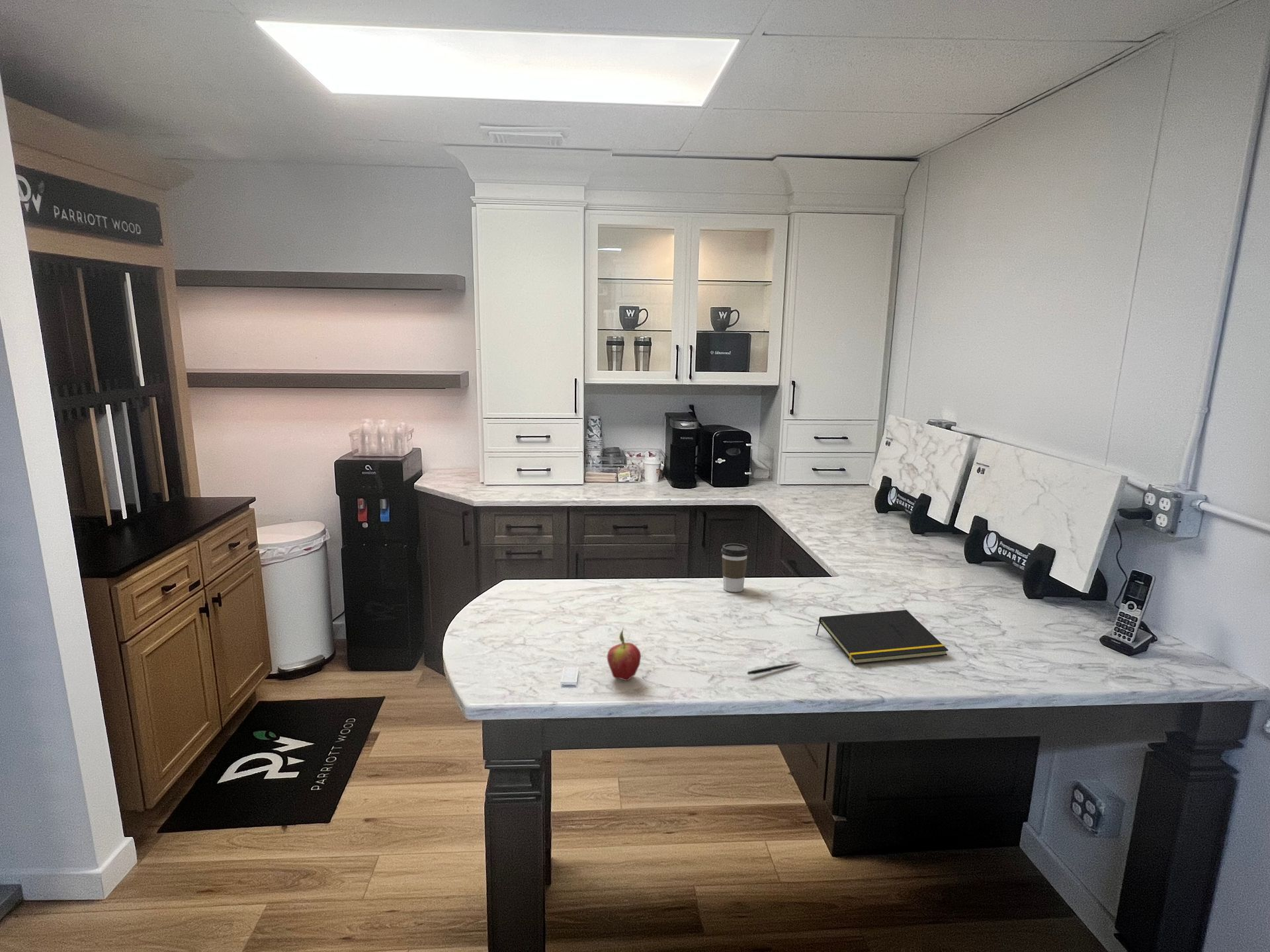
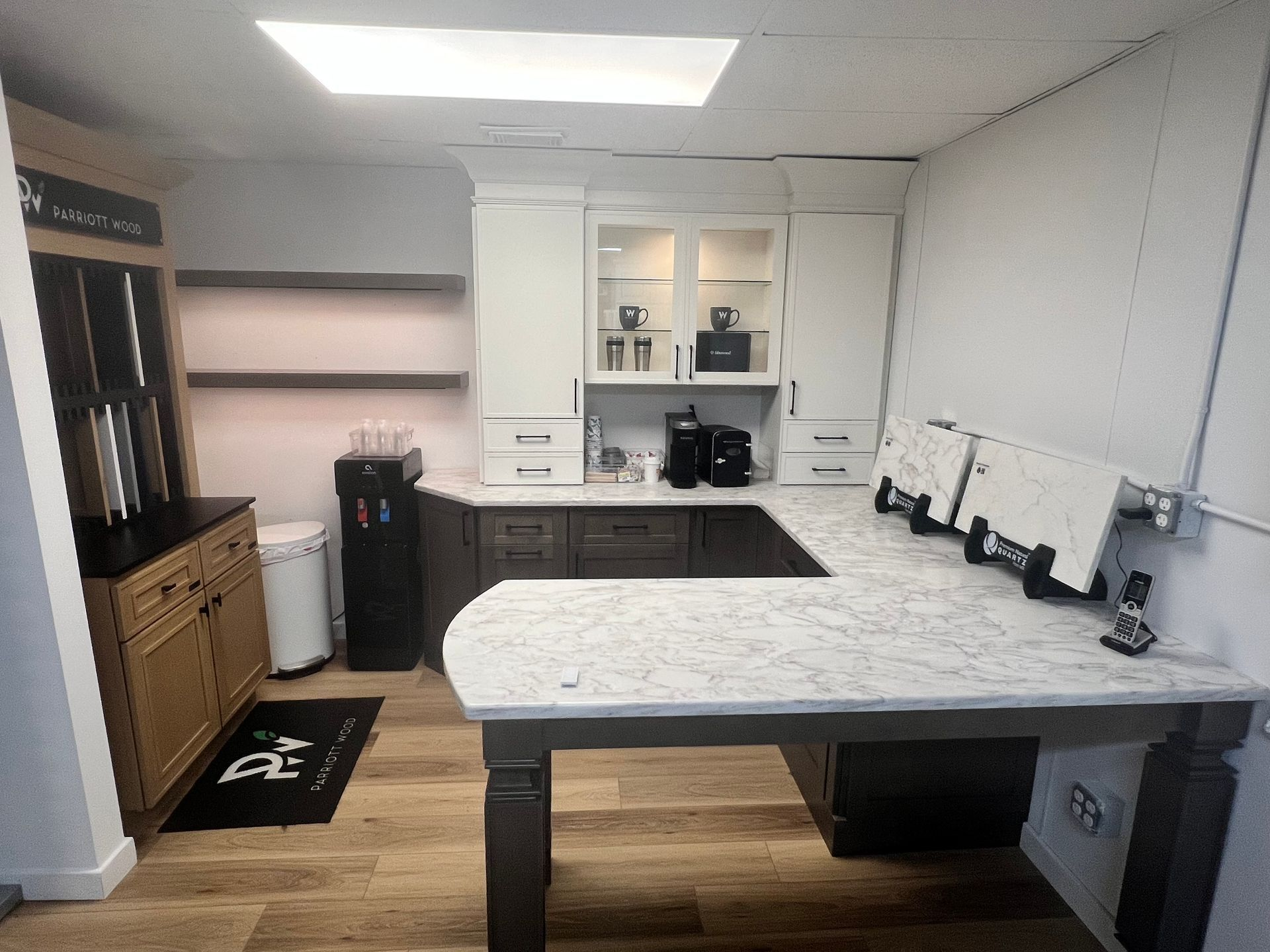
- fruit [607,627,642,682]
- pen [747,662,800,676]
- coffee cup [720,543,749,592]
- notepad [816,610,949,665]
